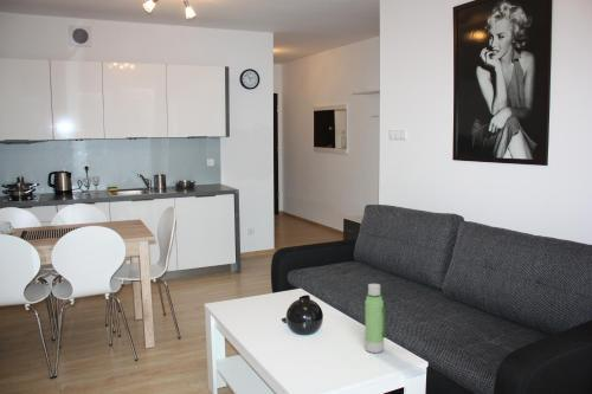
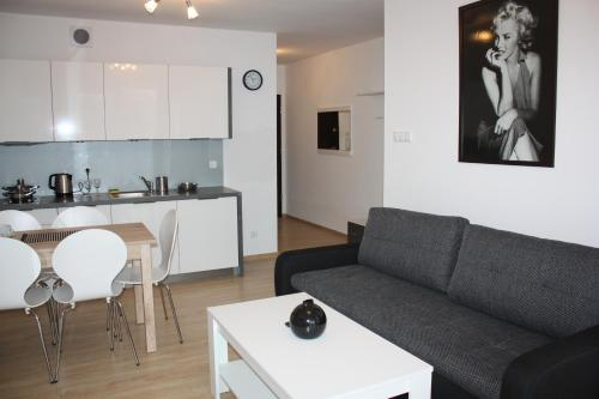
- water bottle [363,283,387,354]
